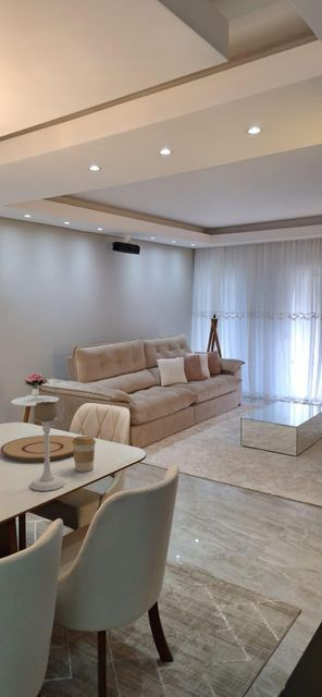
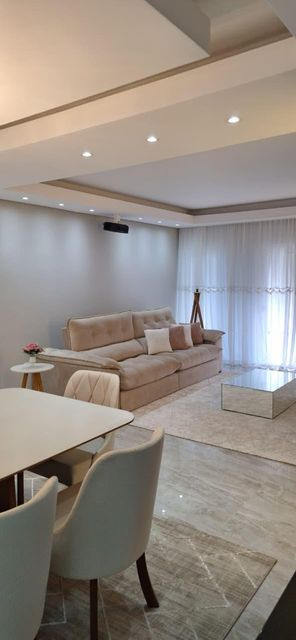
- plate [0,435,75,463]
- candle holder [28,401,65,492]
- coffee cup [72,436,97,473]
